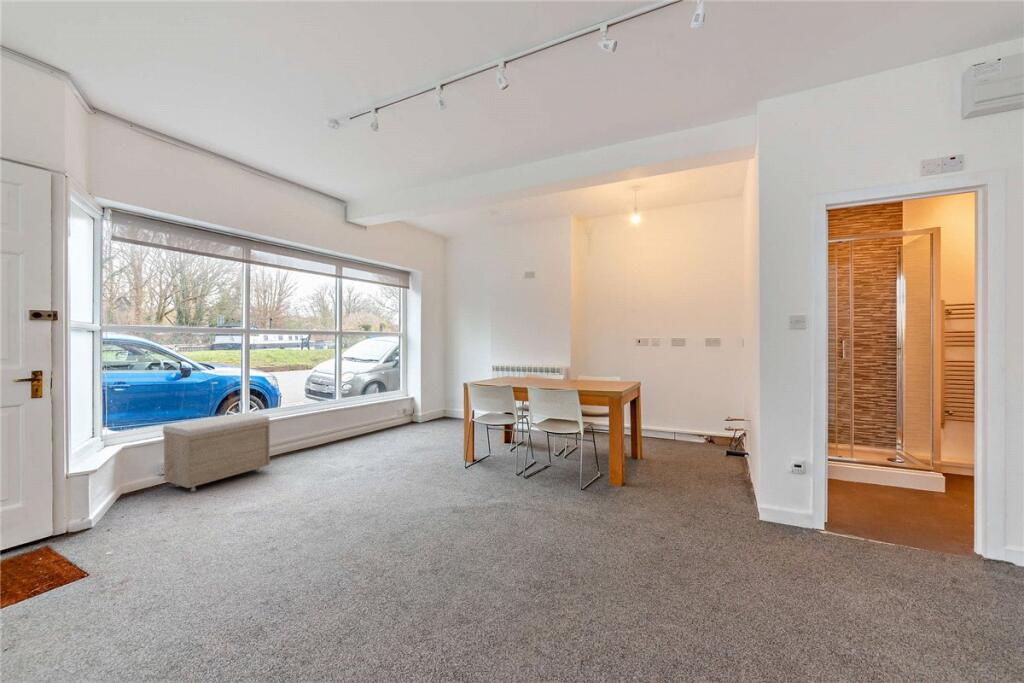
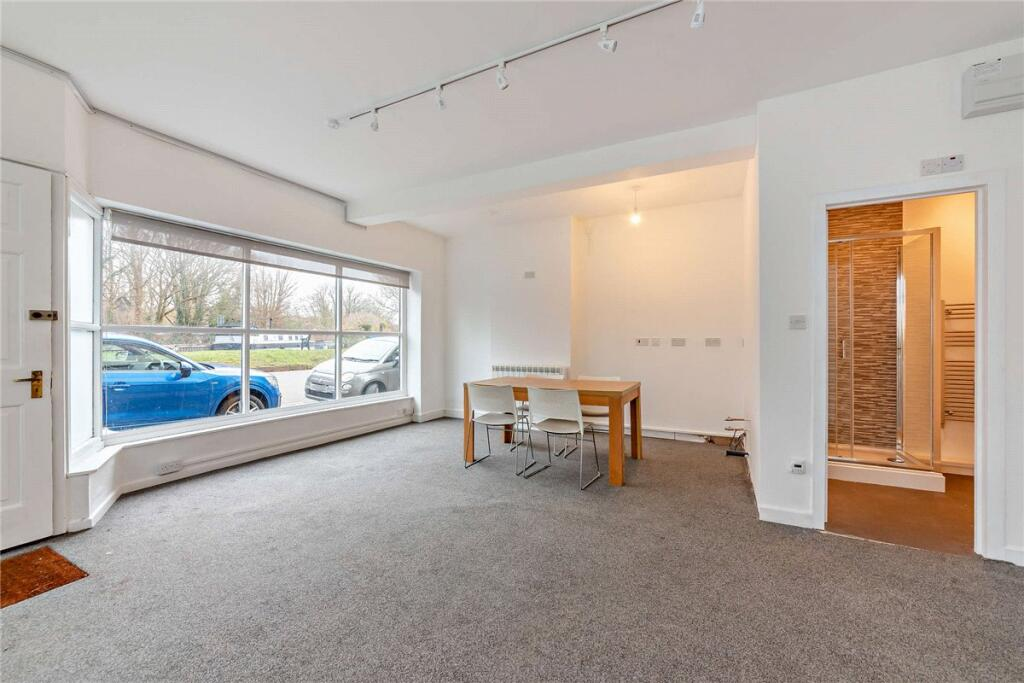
- storage bench [162,412,271,492]
